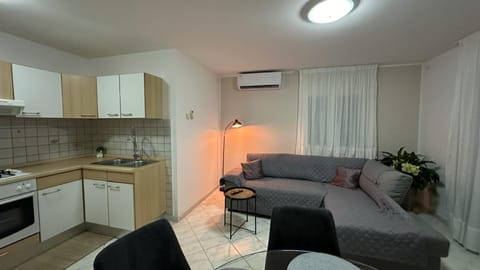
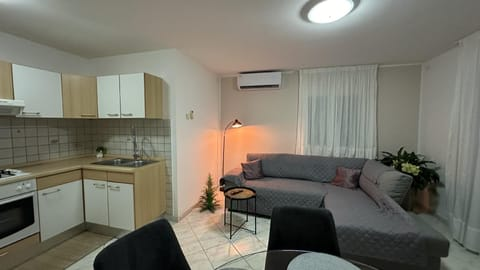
+ indoor plant [198,173,223,213]
